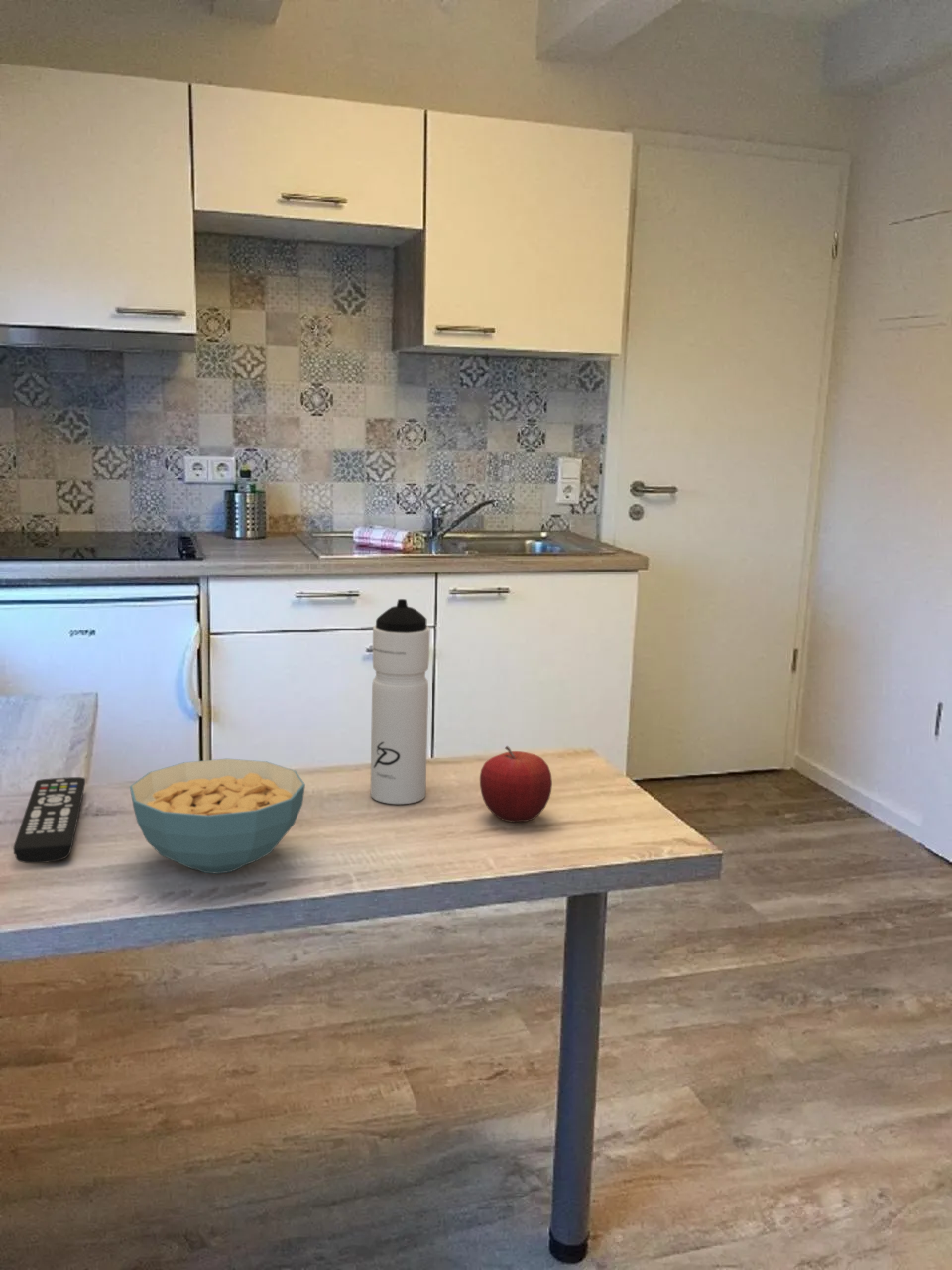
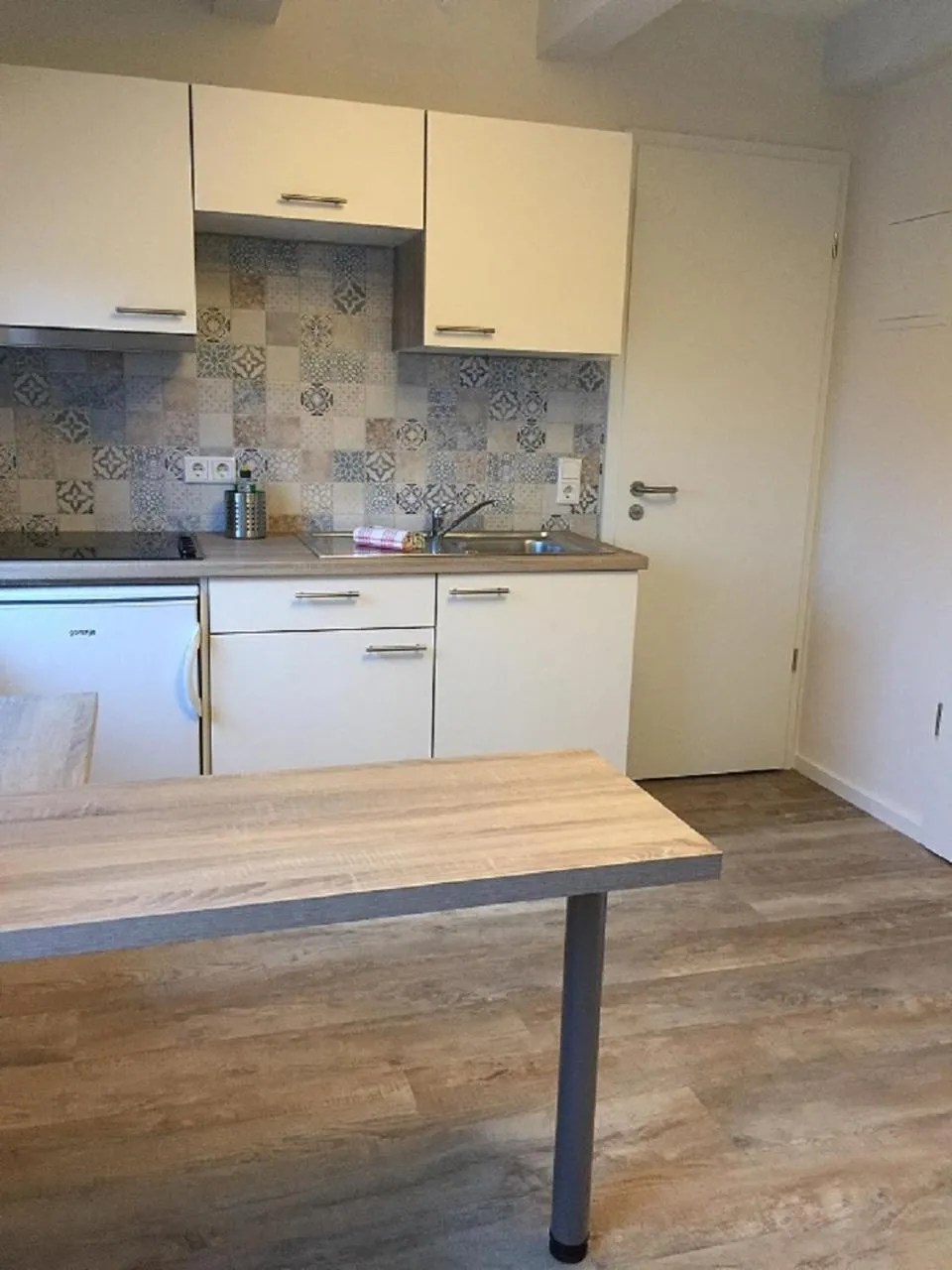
- remote control [13,776,86,864]
- cereal bowl [129,758,306,875]
- fruit [479,745,553,824]
- water bottle [370,598,430,805]
